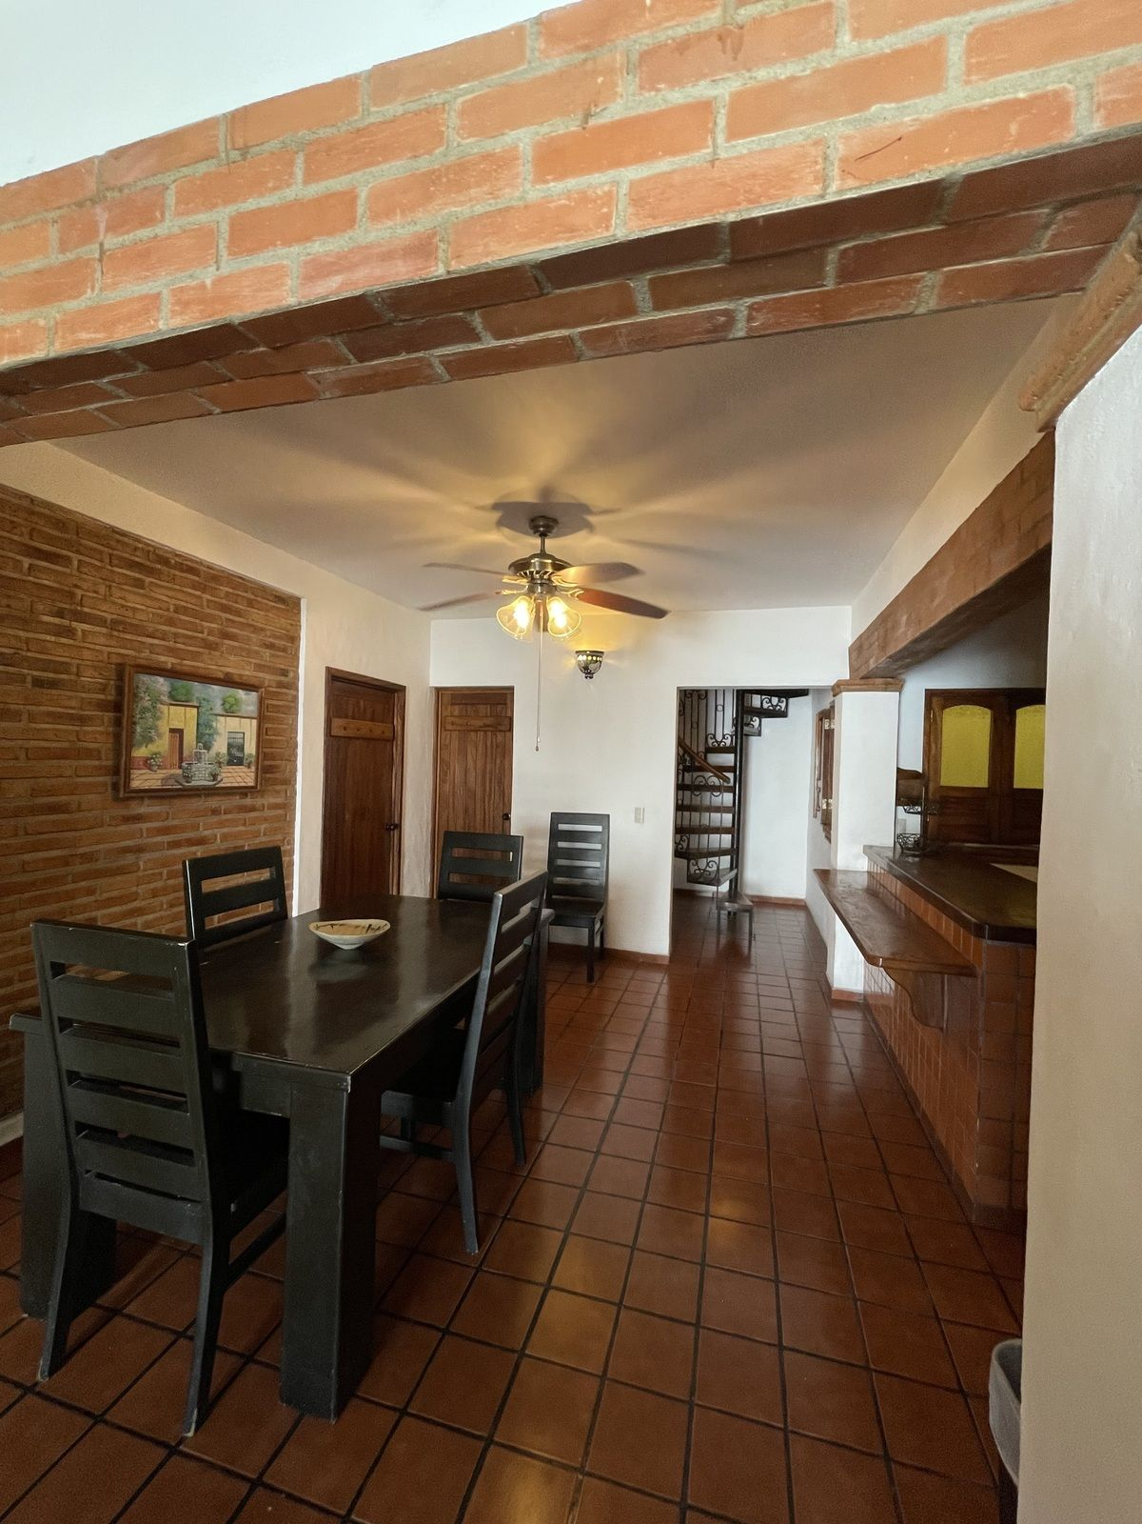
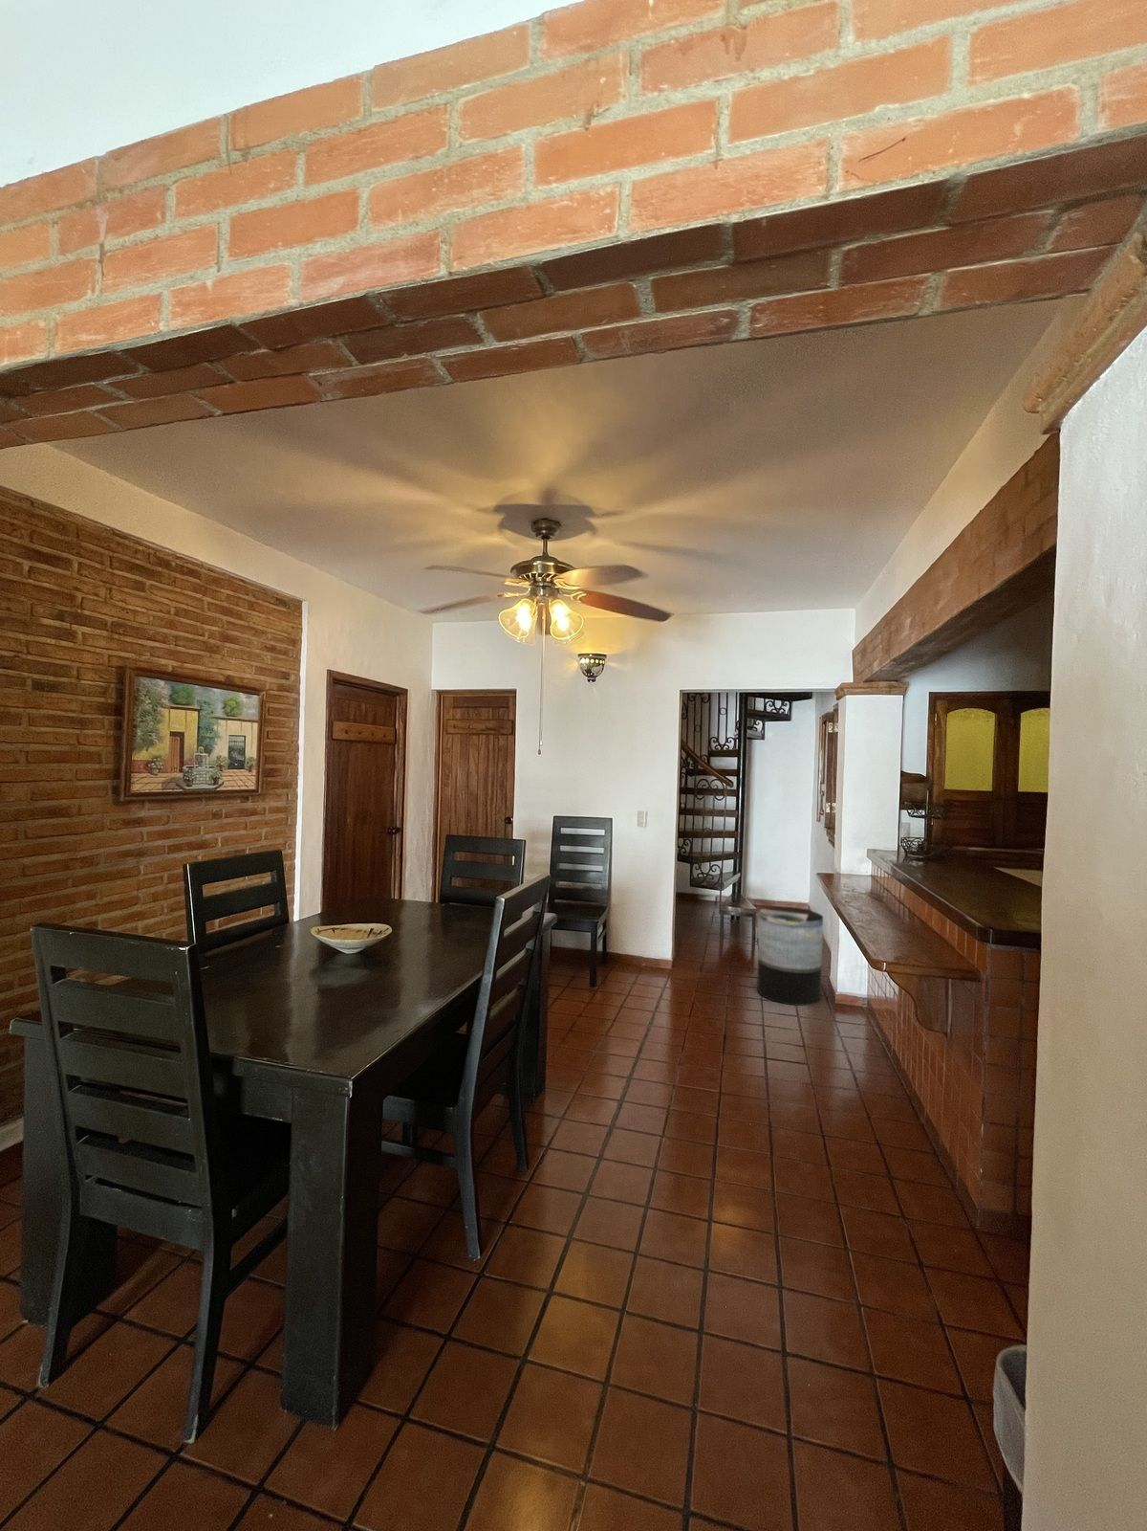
+ trash can [757,907,824,1007]
